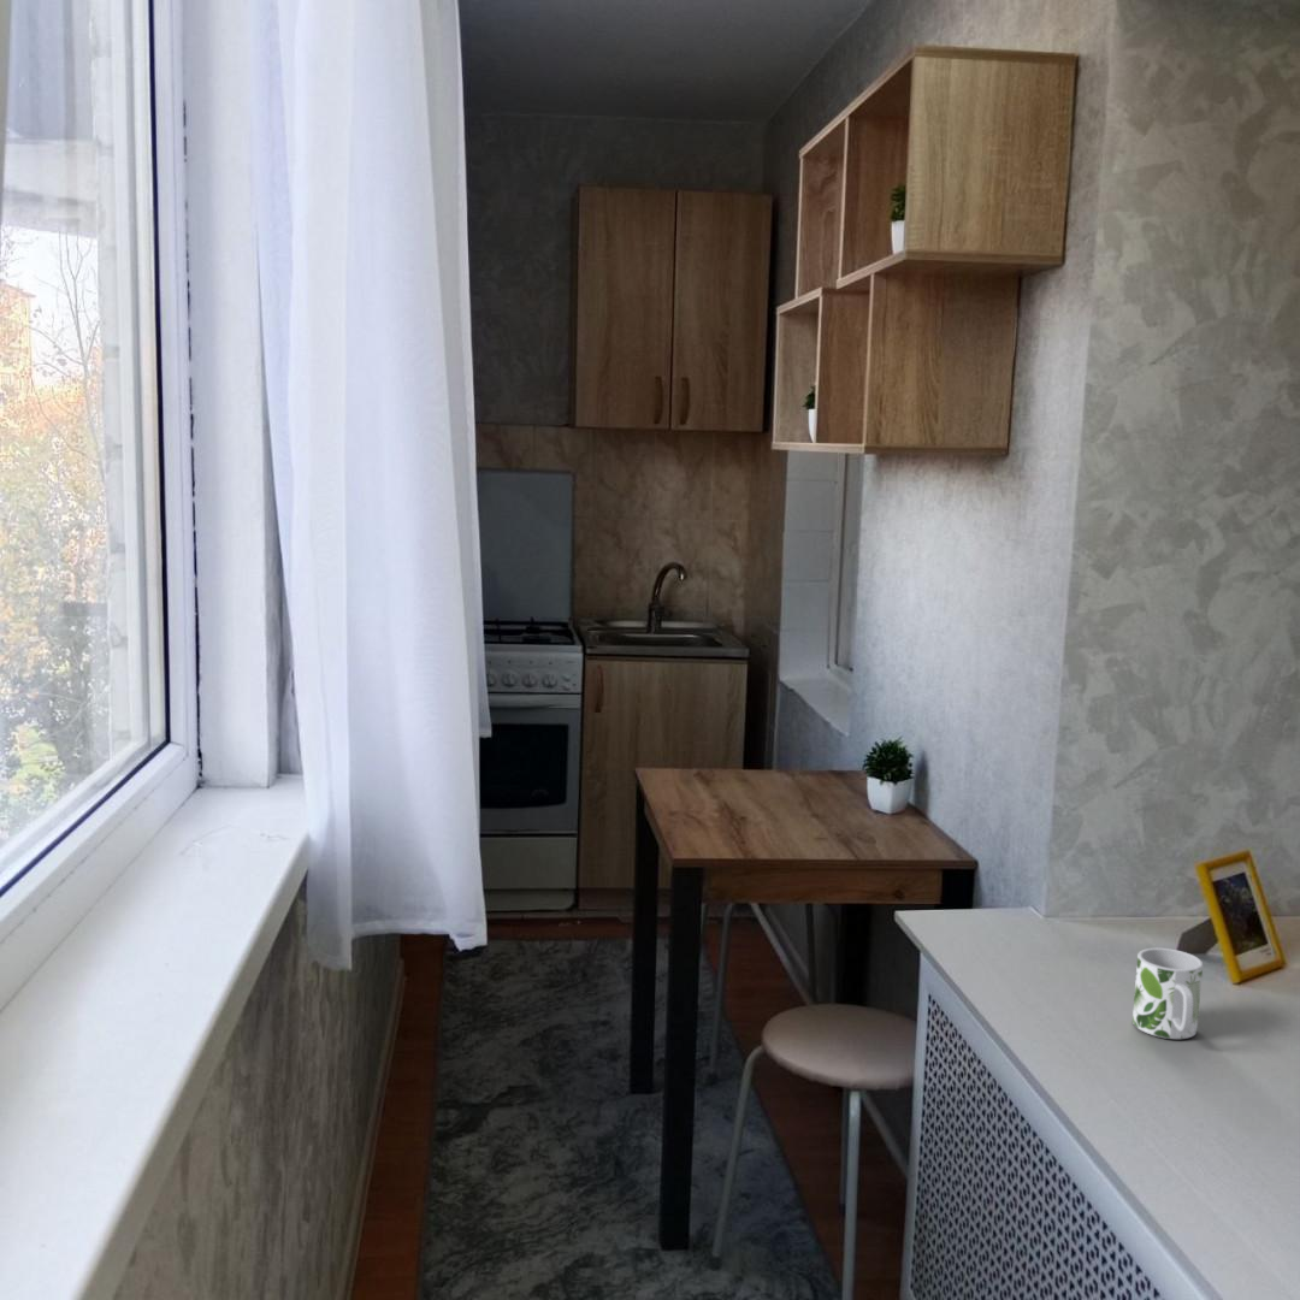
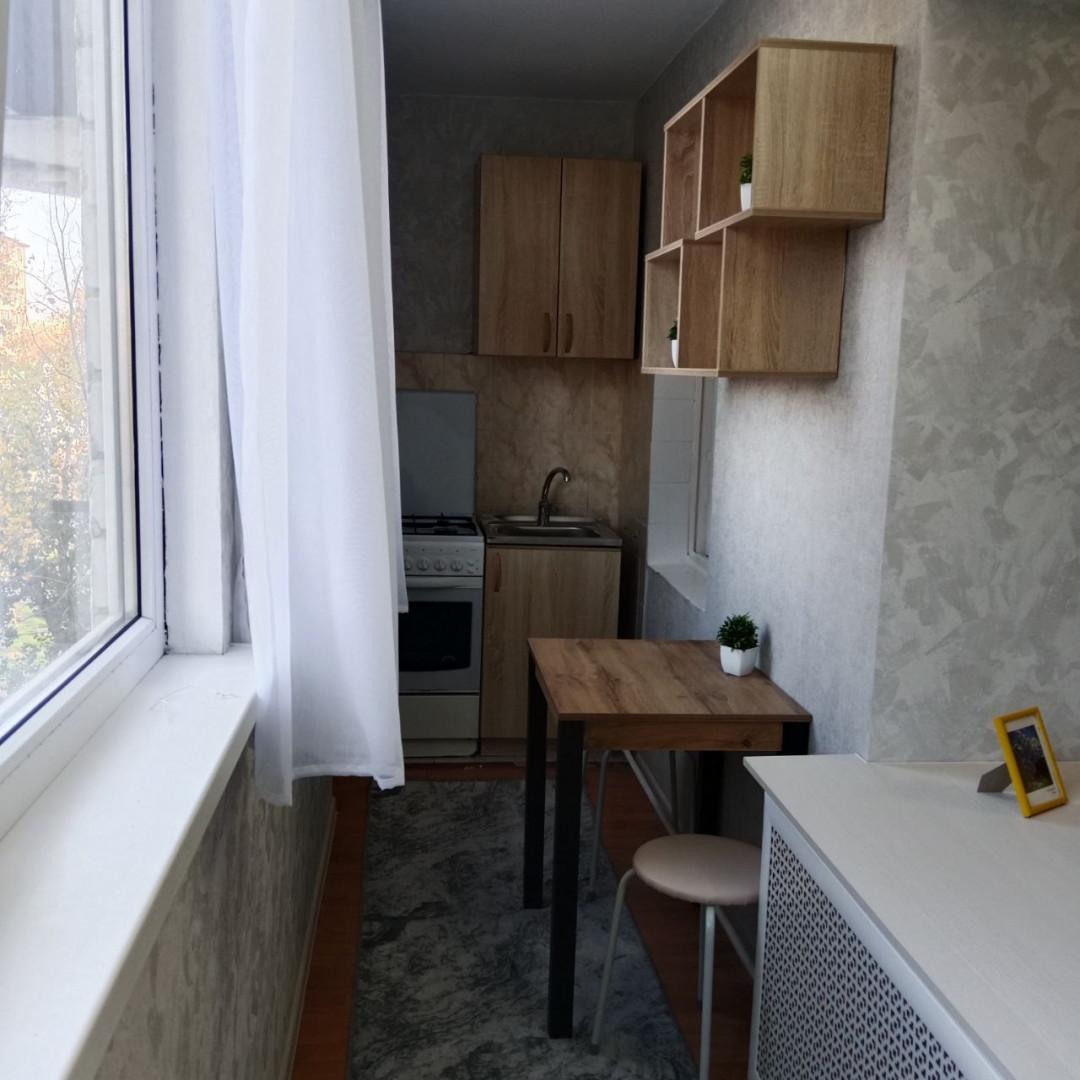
- mug [1131,947,1204,1040]
